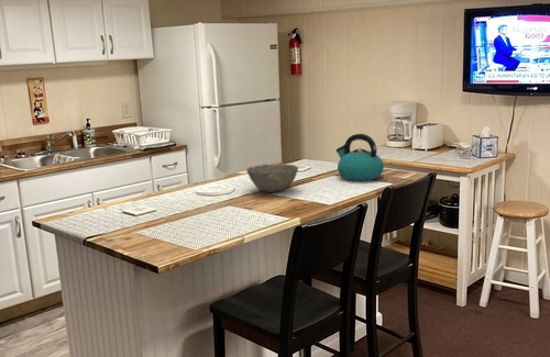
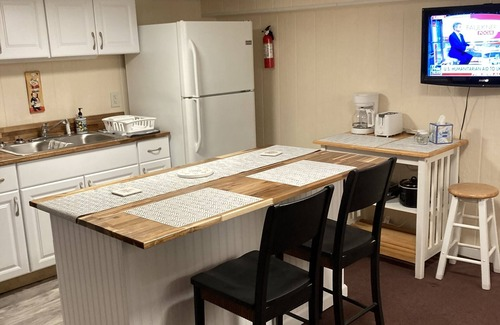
- bowl [245,163,299,193]
- kettle [336,133,385,181]
